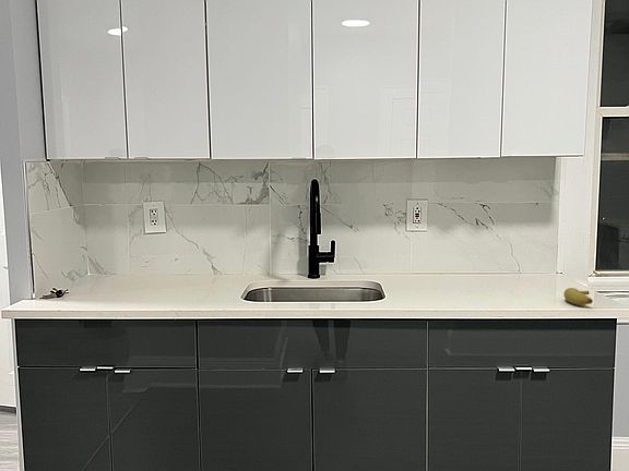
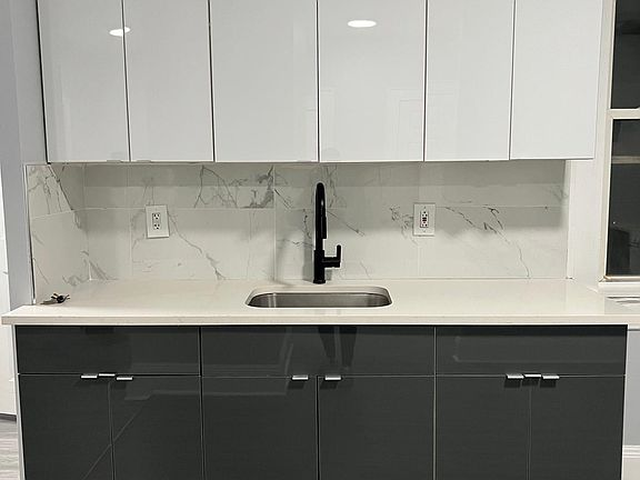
- banana [562,287,594,306]
